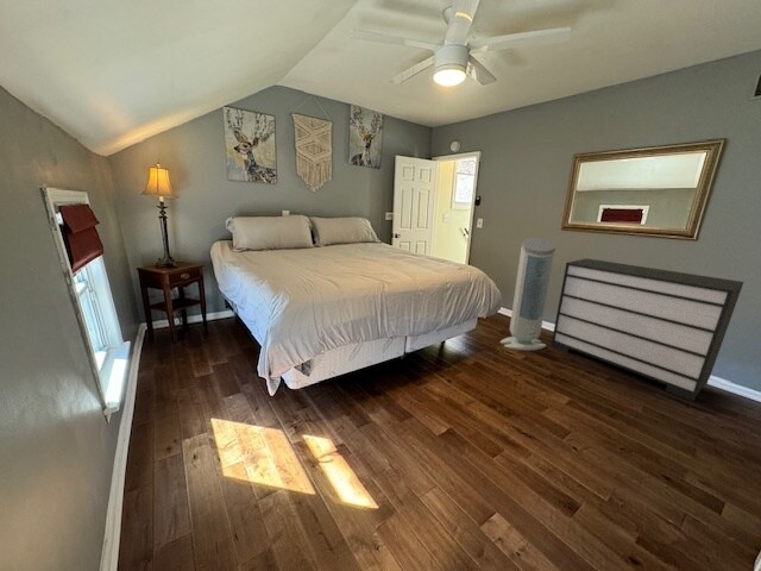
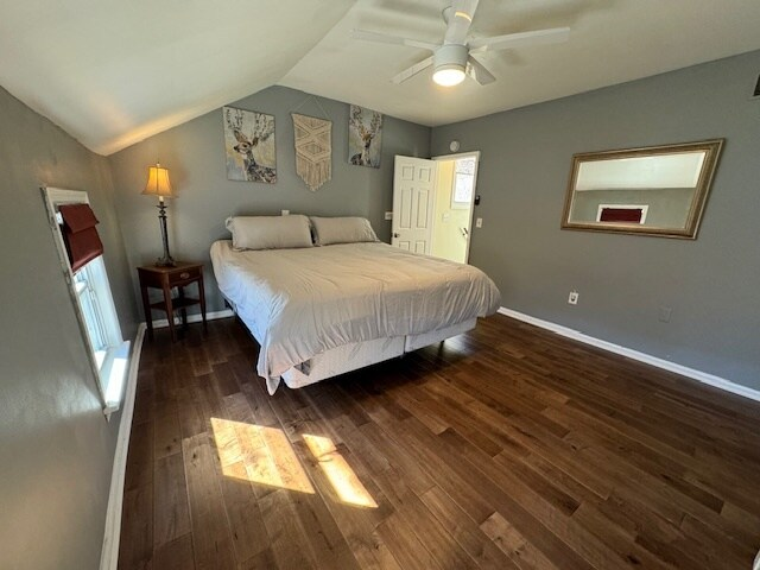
- dresser [549,257,744,402]
- air purifier [499,237,556,351]
